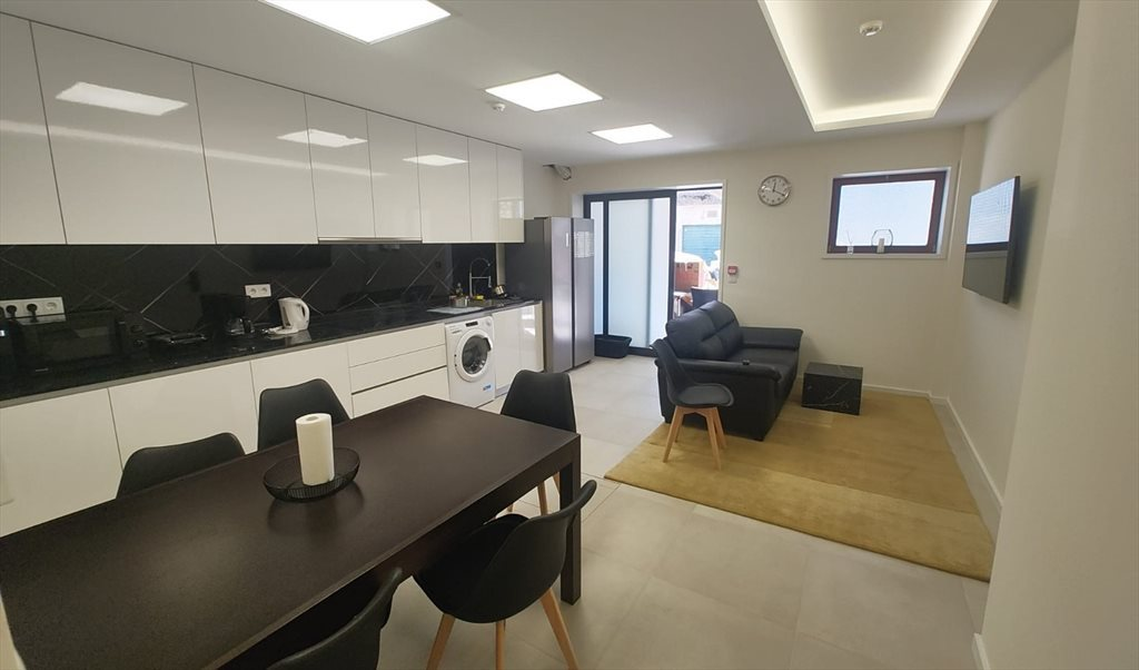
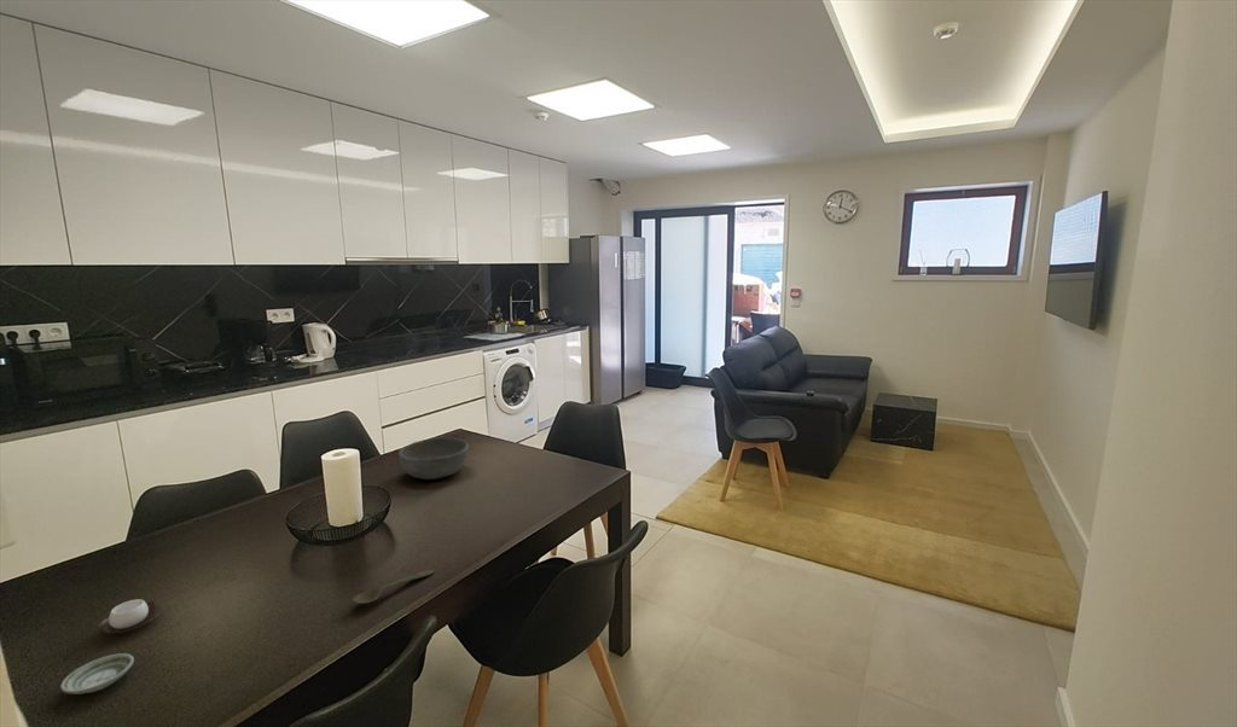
+ bowl [397,437,470,481]
+ cup [97,598,162,634]
+ spoon [352,569,436,605]
+ saucer [59,652,135,696]
